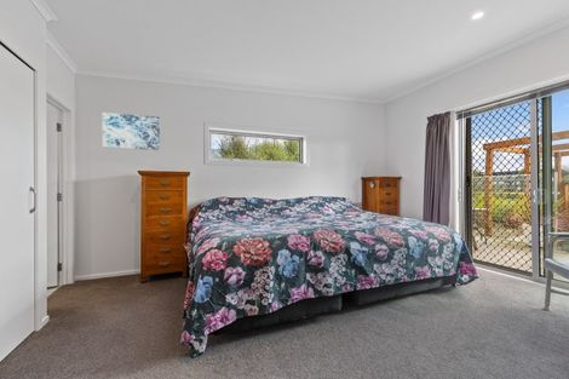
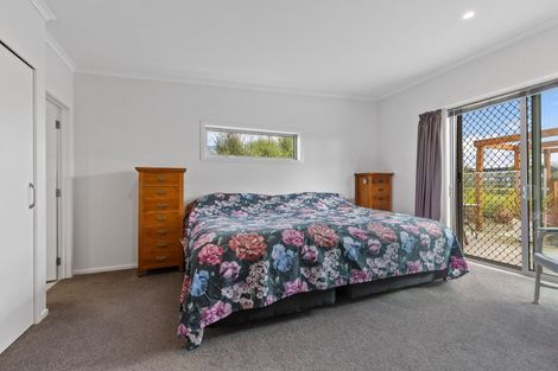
- wall art [102,111,161,151]
